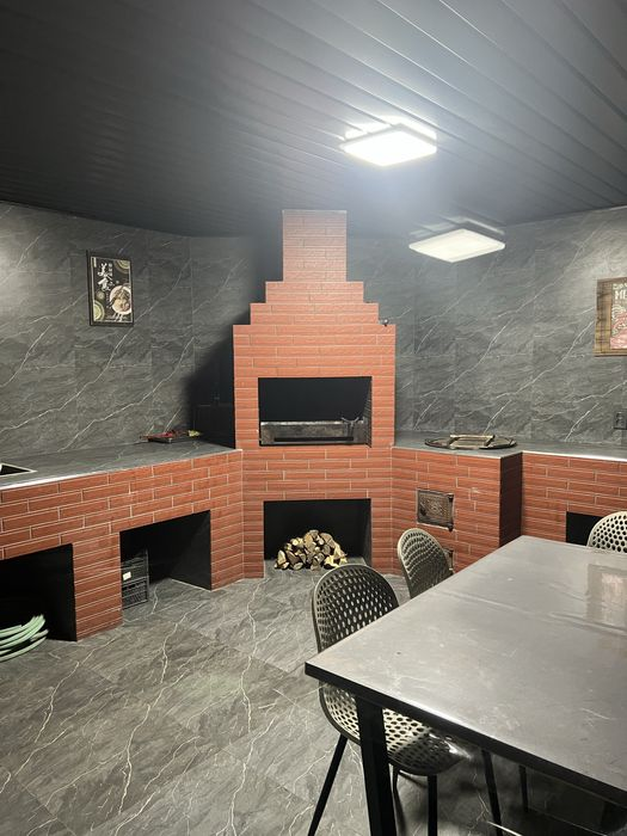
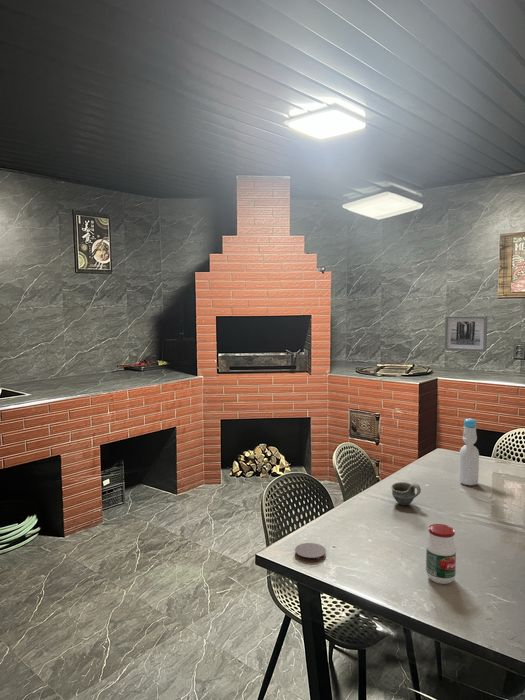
+ cup [390,481,422,506]
+ coaster [294,542,327,563]
+ wall art [443,315,488,353]
+ jar [425,523,457,585]
+ bottle [458,417,480,486]
